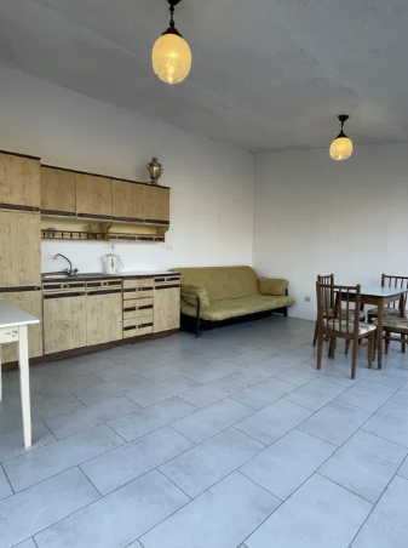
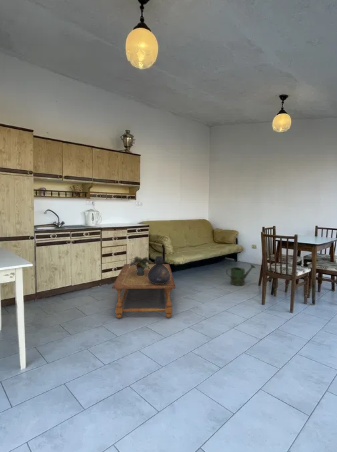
+ potted plant [128,255,154,276]
+ watering can [225,263,256,287]
+ vessel [148,255,170,284]
+ coffee table [111,263,177,319]
